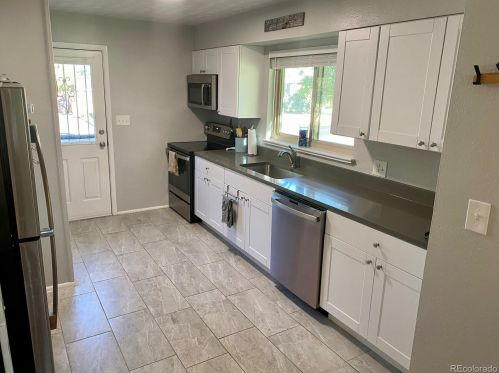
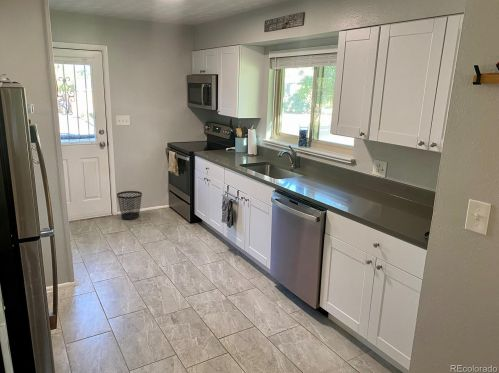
+ wastebasket [116,190,143,221]
